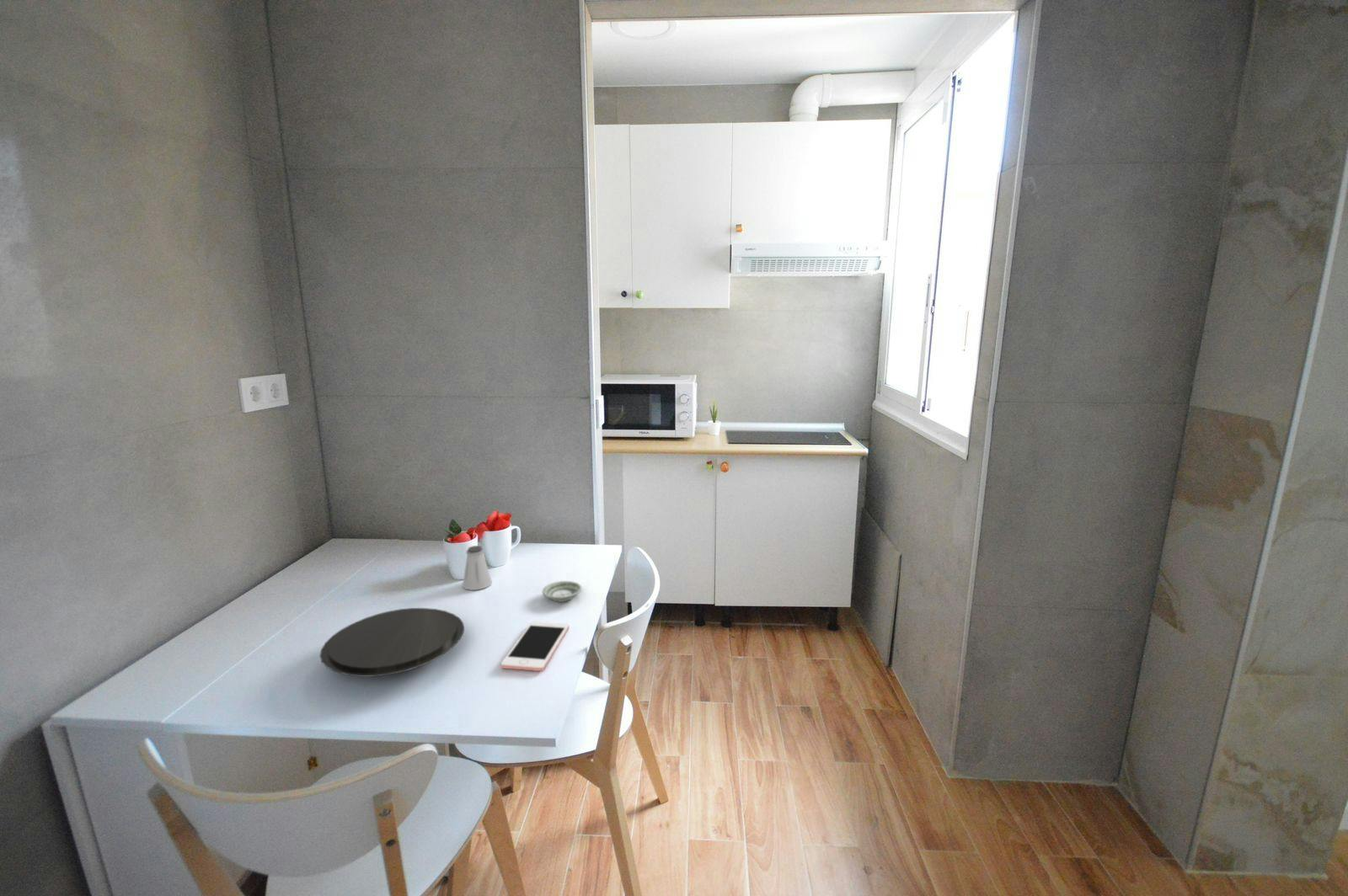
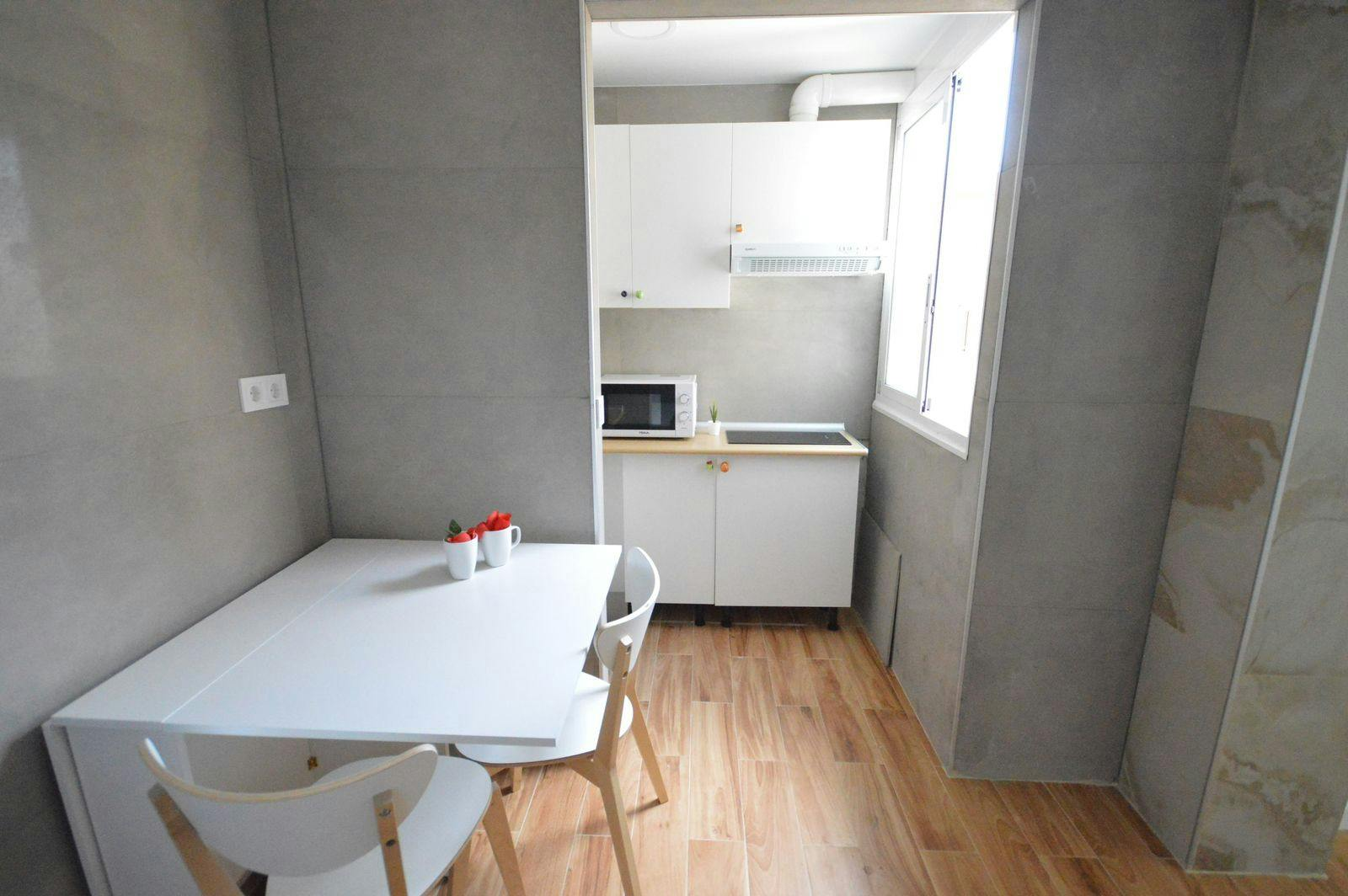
- cell phone [500,621,570,672]
- saucer [542,580,582,603]
- saltshaker [462,545,493,591]
- plate [319,607,465,678]
